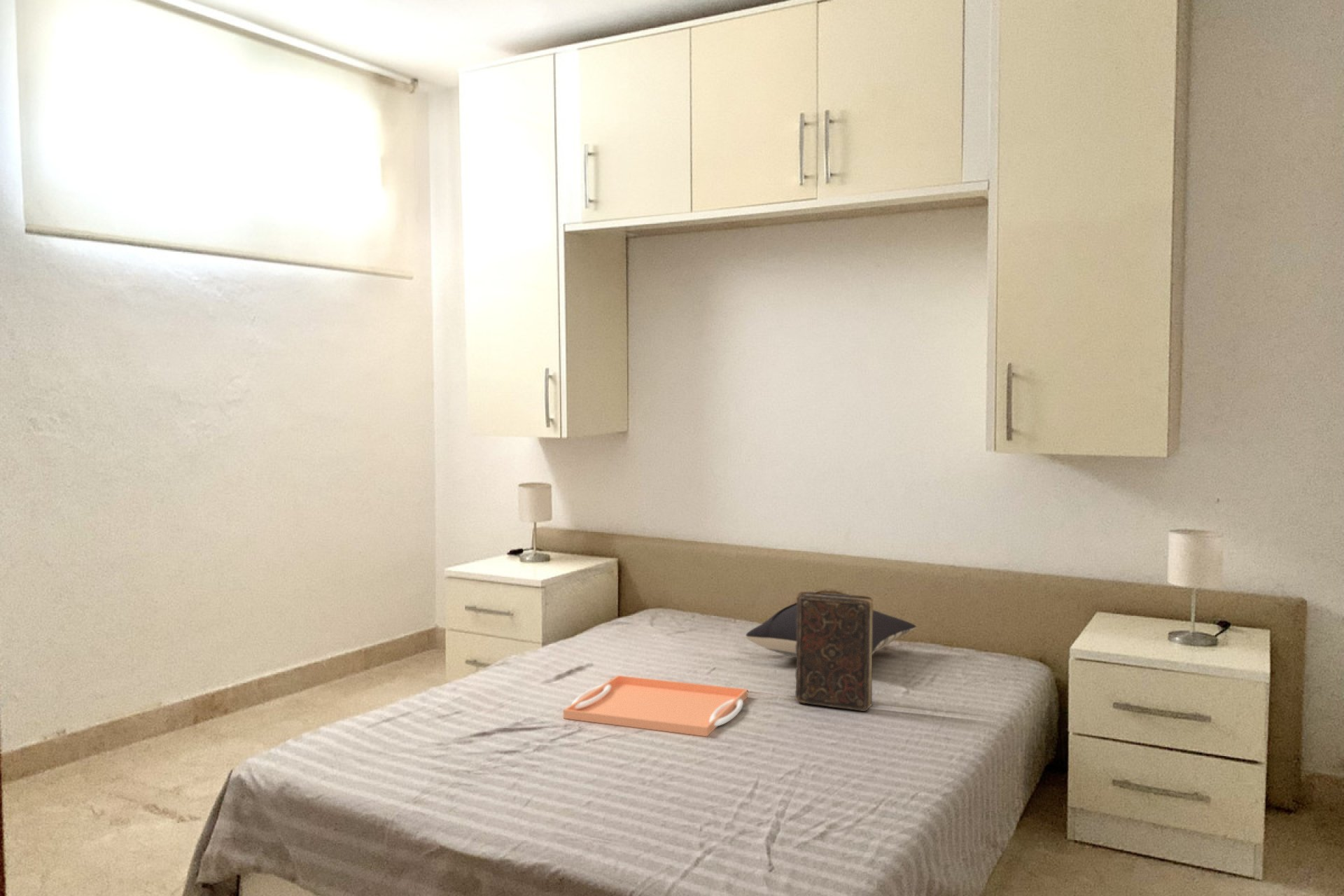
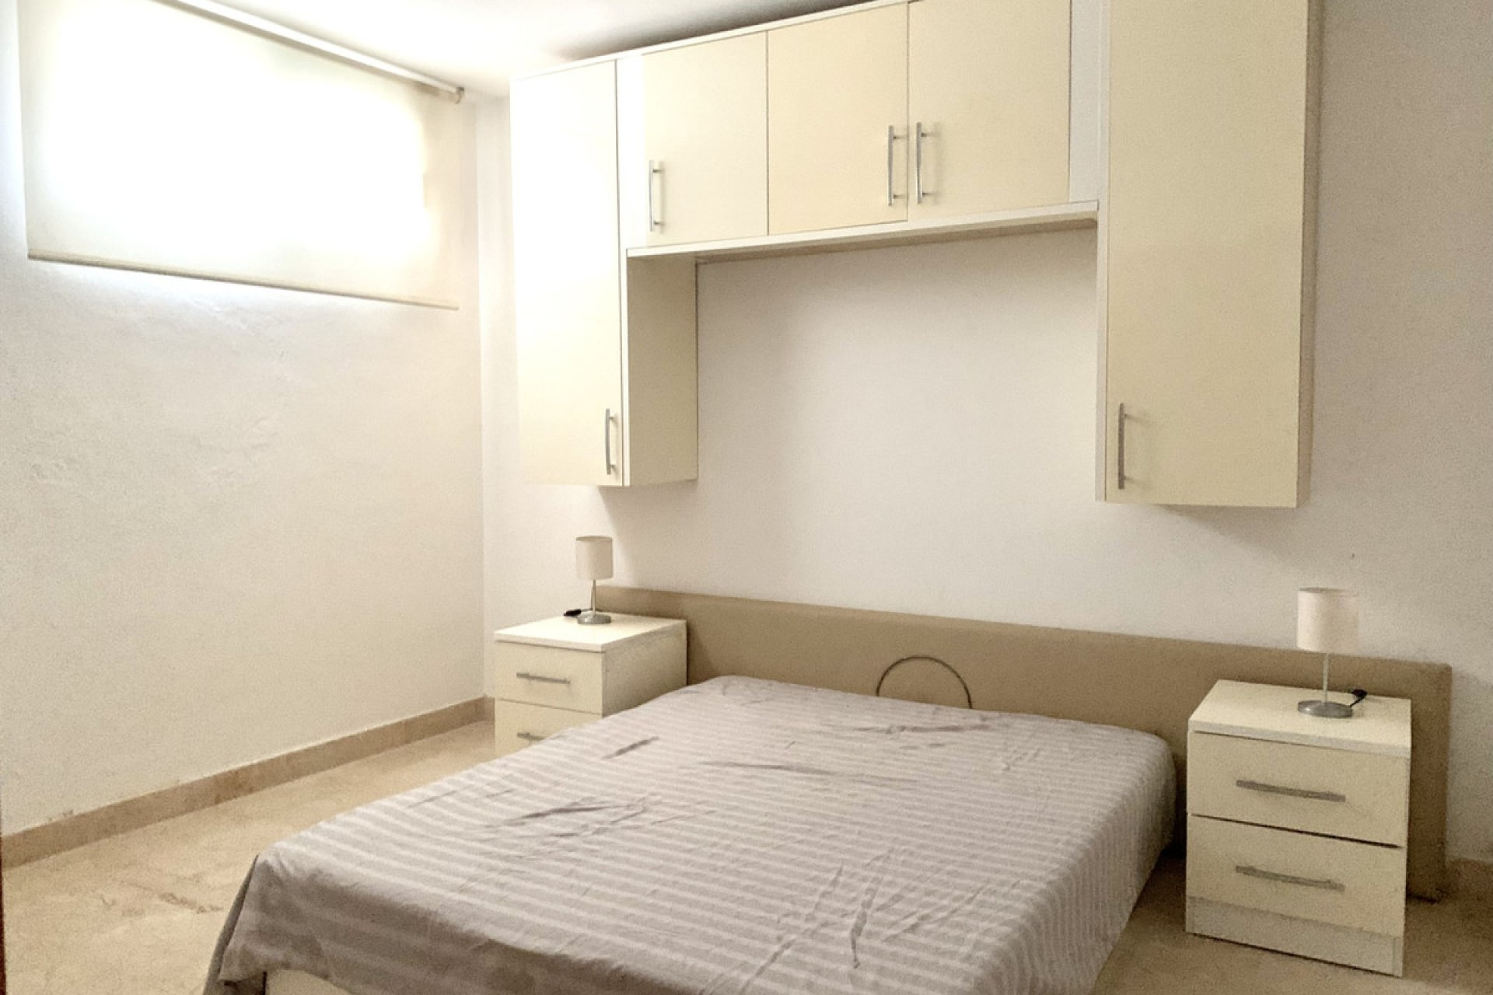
- book [794,591,874,712]
- pillow [745,602,917,658]
- serving tray [563,675,748,737]
